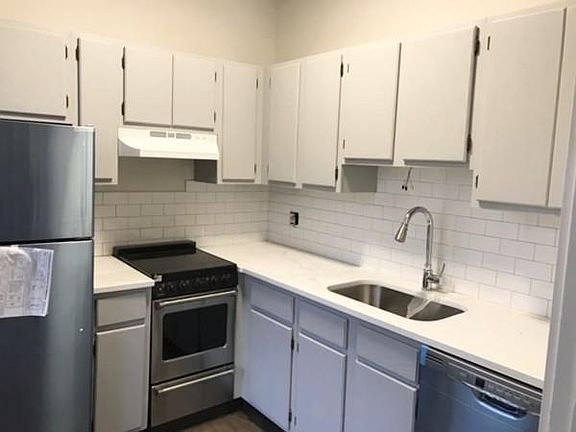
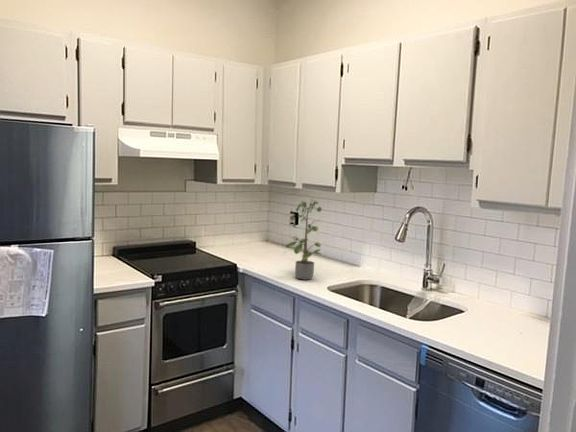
+ potted plant [285,199,323,281]
